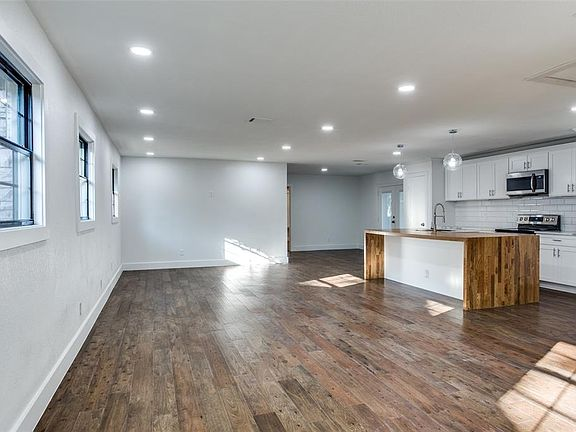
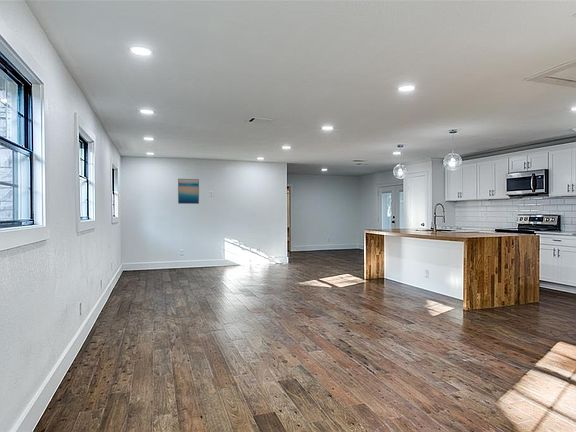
+ wall art [177,178,200,205]
